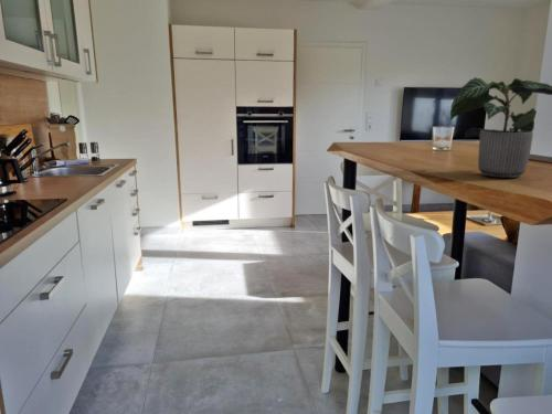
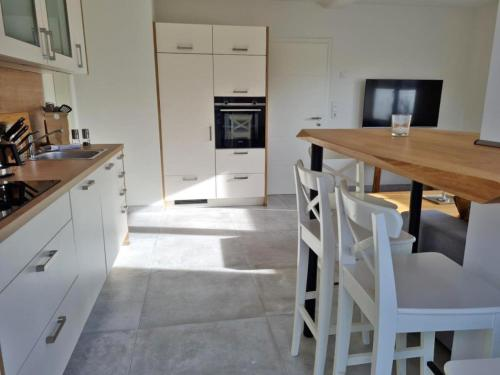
- potted plant [449,76,552,179]
